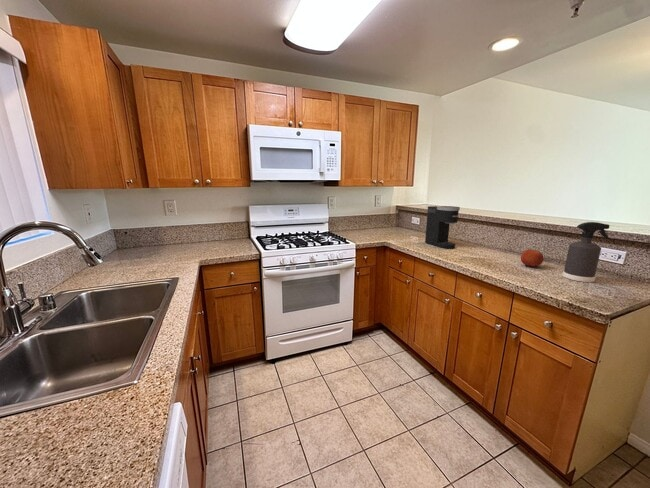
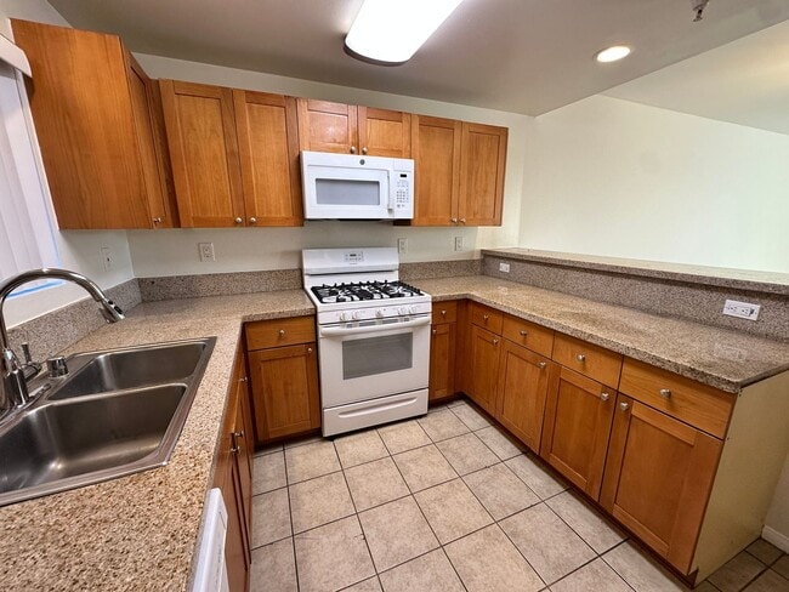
- fruit [520,248,545,267]
- coffee maker [424,205,461,250]
- spray bottle [561,221,610,283]
